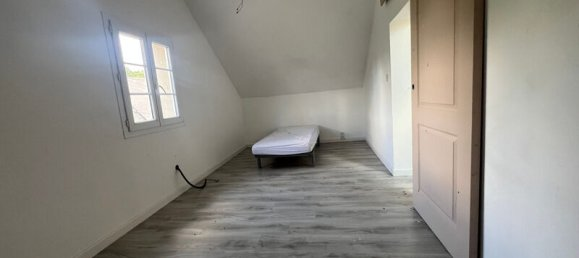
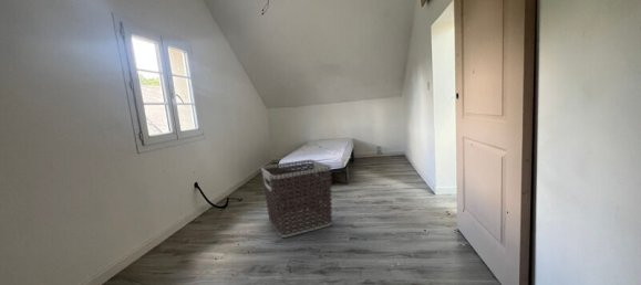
+ clothes hamper [259,158,333,239]
